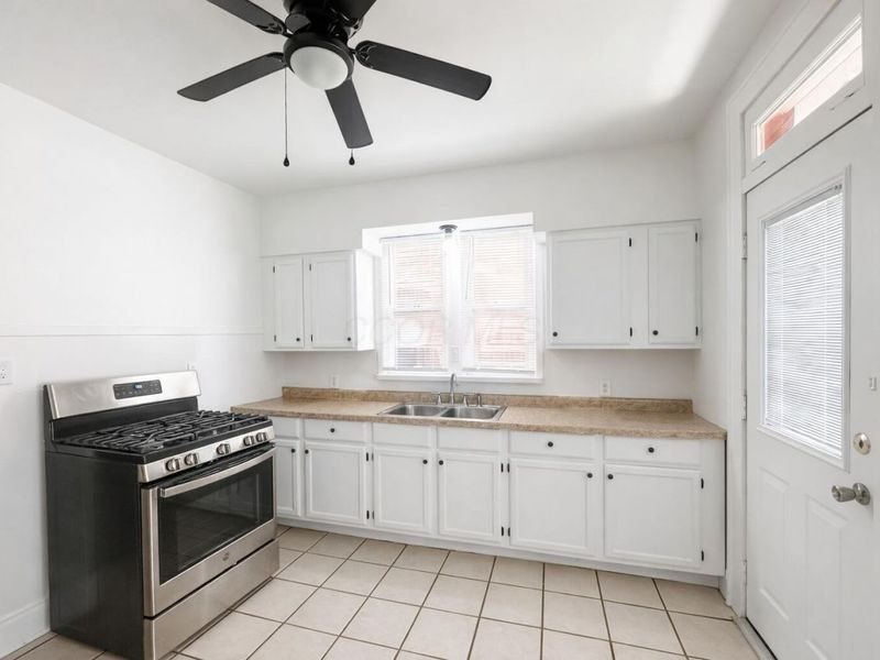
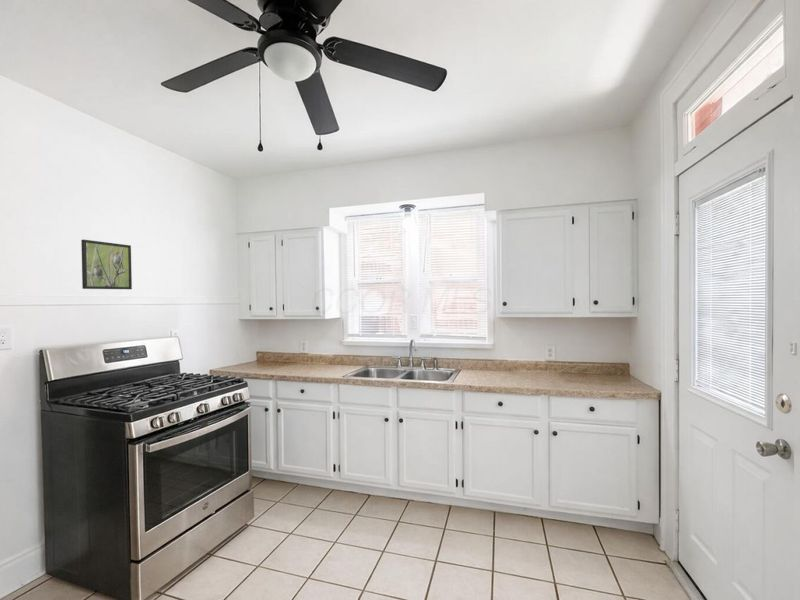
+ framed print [80,239,133,290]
